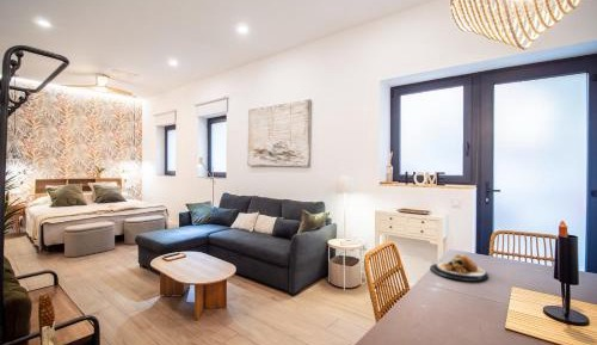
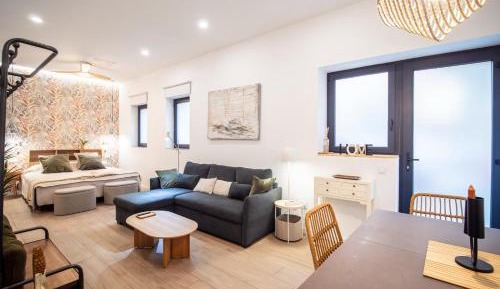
- plate [429,253,490,282]
